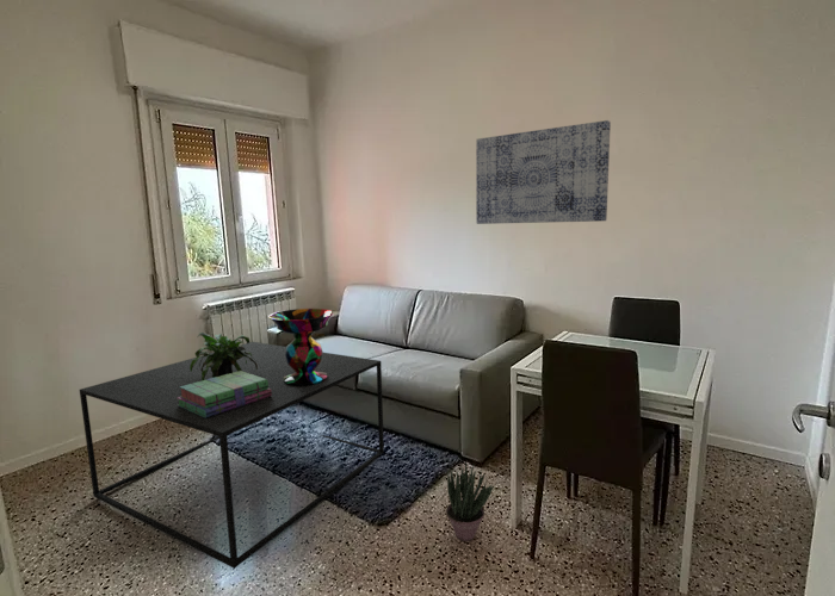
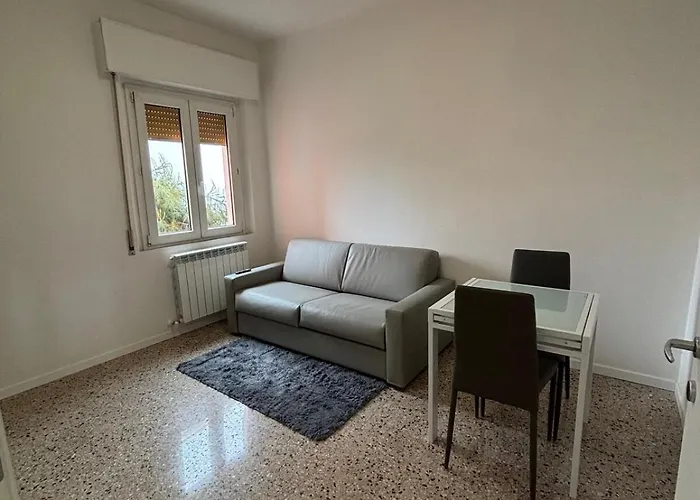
- potted plant [190,331,258,380]
- coffee table [79,341,385,570]
- decorative bowl [267,308,335,386]
- potted plant [445,460,495,542]
- stack of books [178,371,272,418]
- wall art [475,119,612,225]
